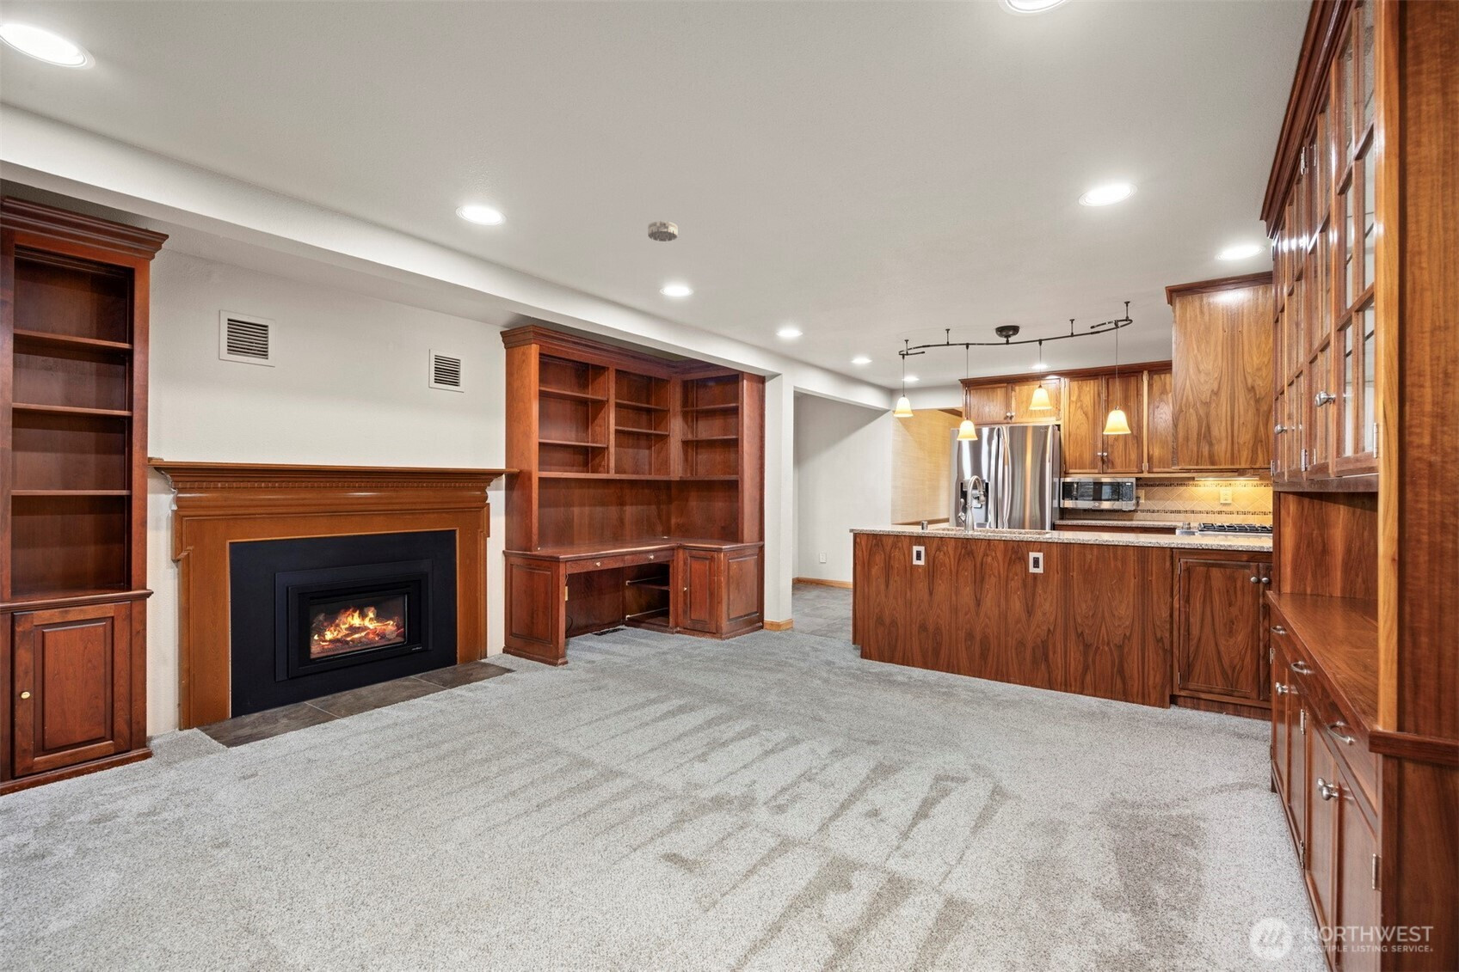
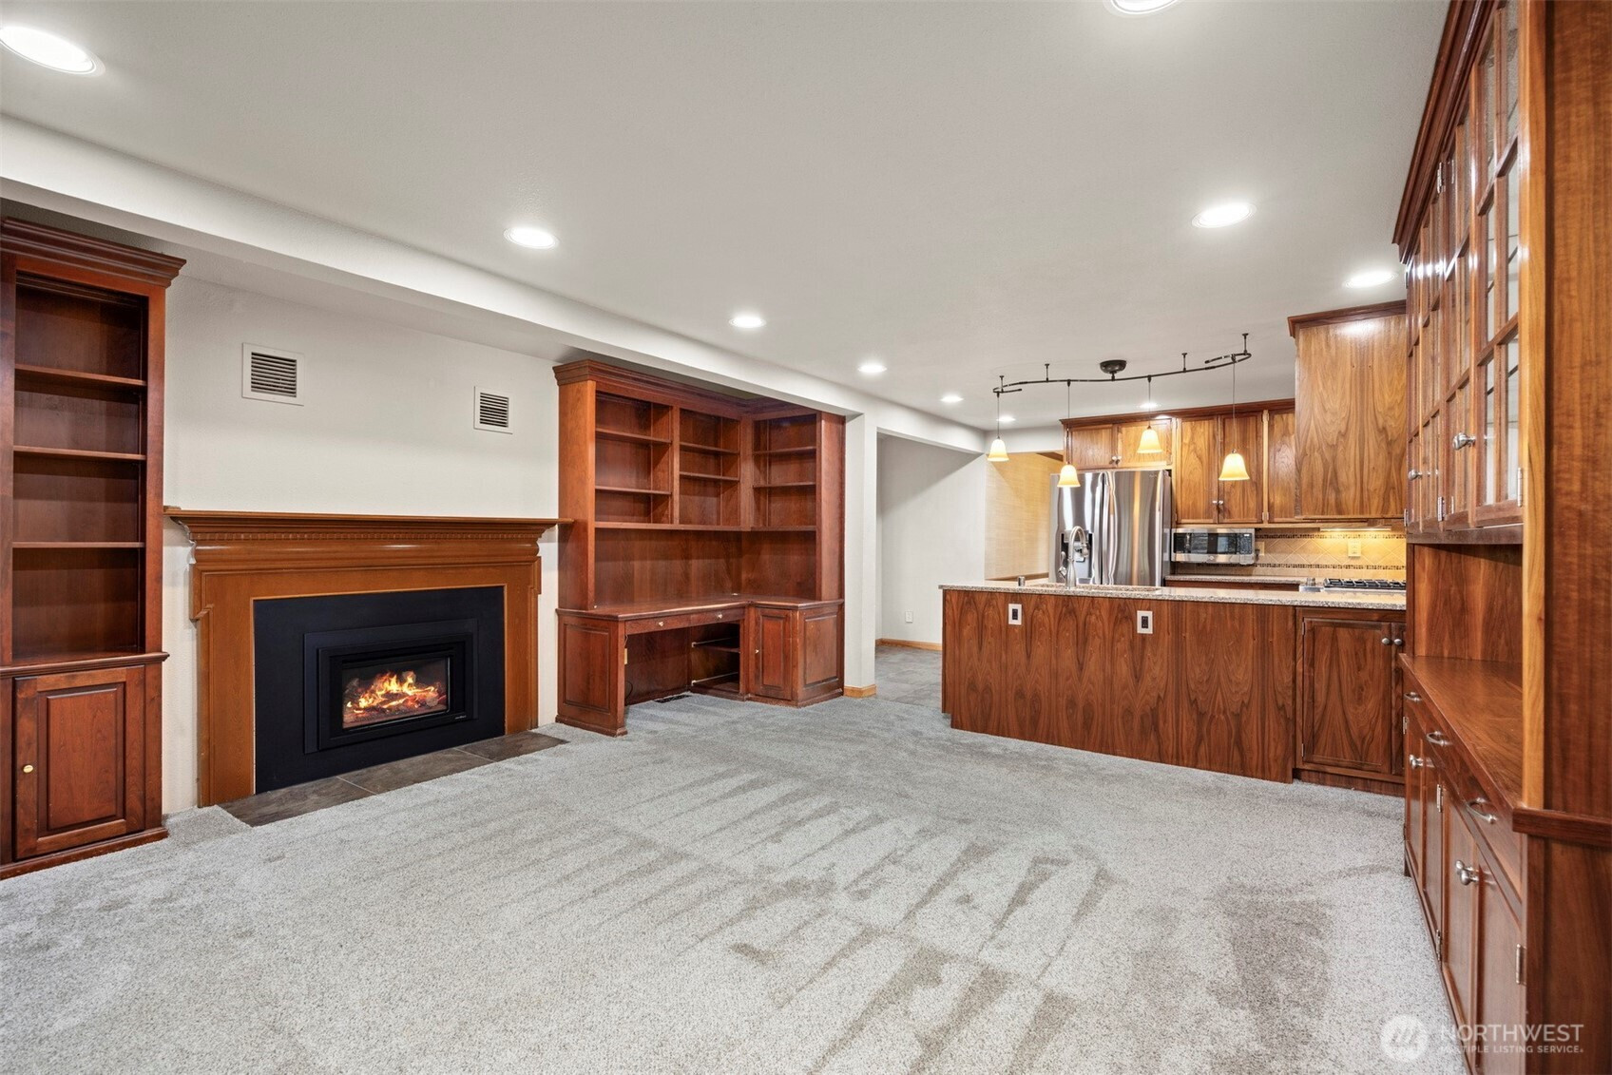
- smoke detector [647,220,677,242]
